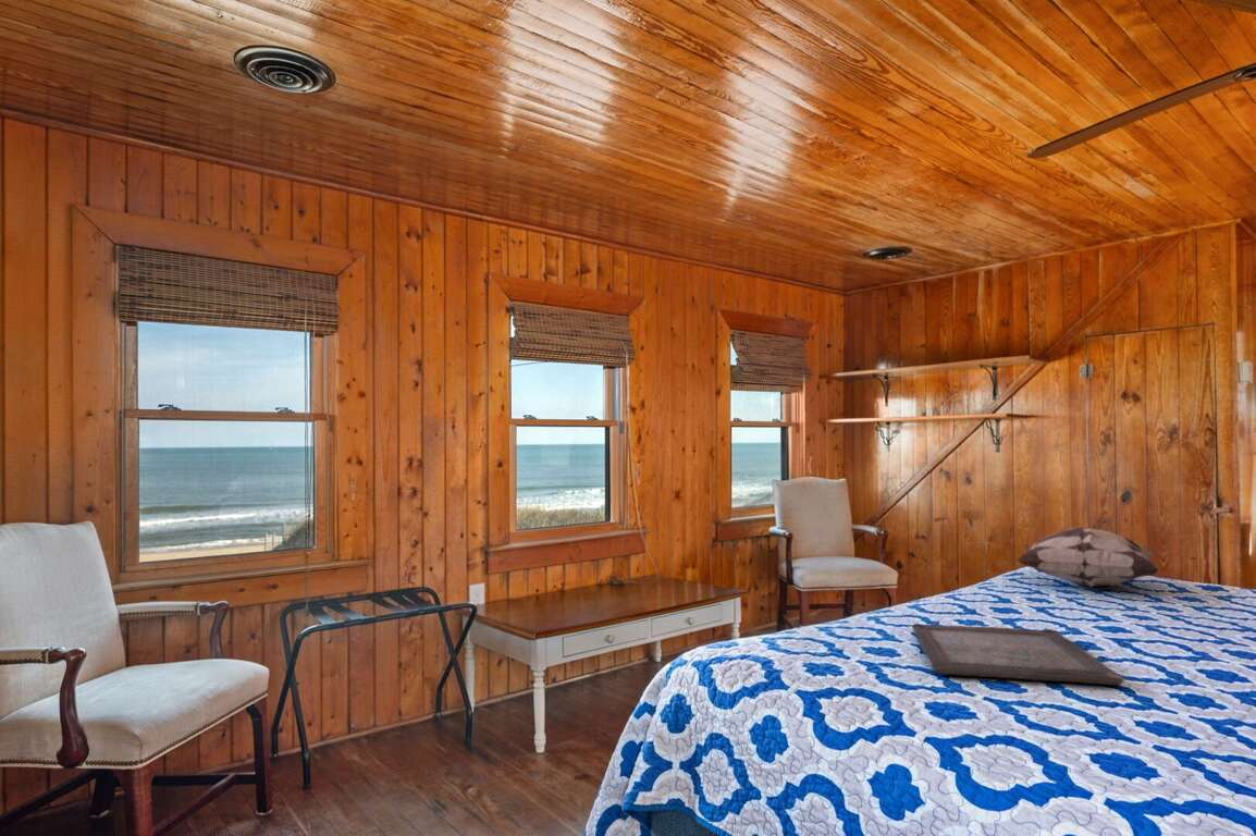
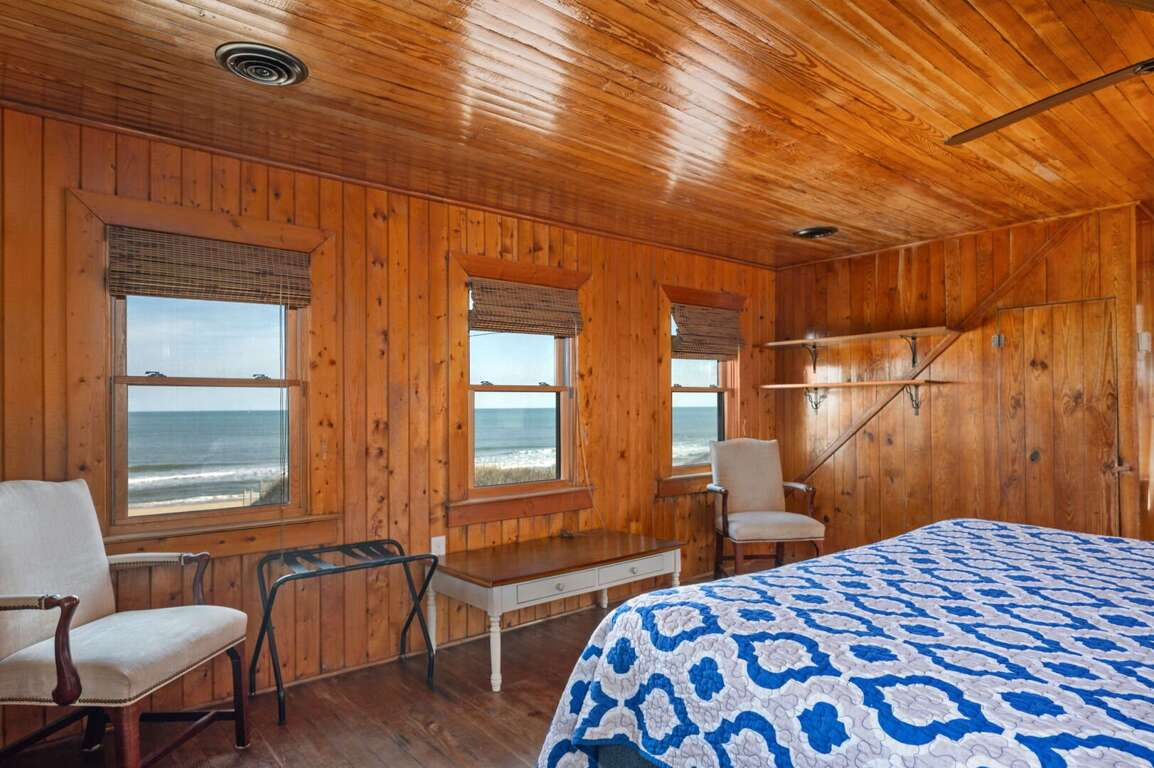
- decorative pillow [1014,527,1160,589]
- serving tray [911,623,1125,686]
